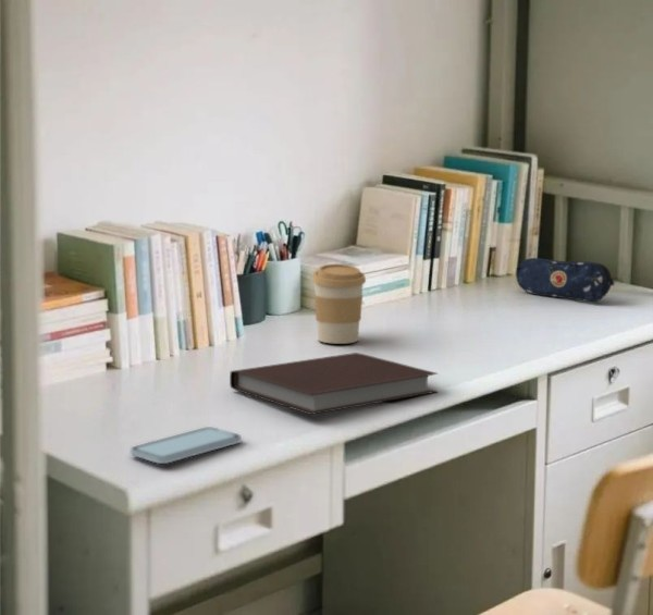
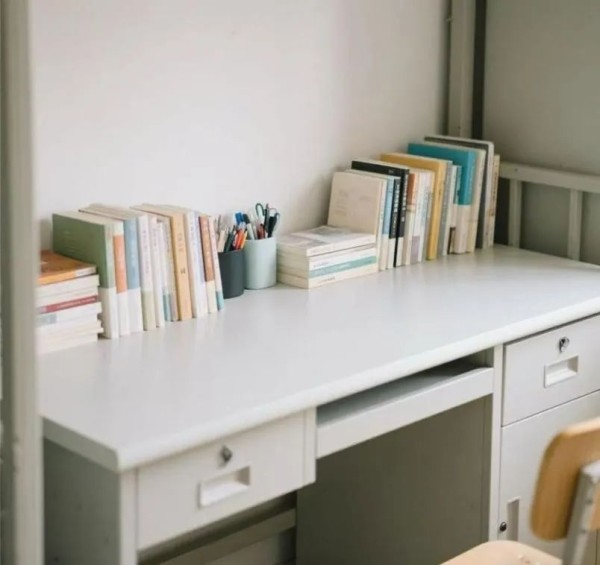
- notebook [229,352,439,416]
- pencil case [515,257,616,303]
- coffee cup [311,262,367,345]
- smartphone [130,426,243,465]
